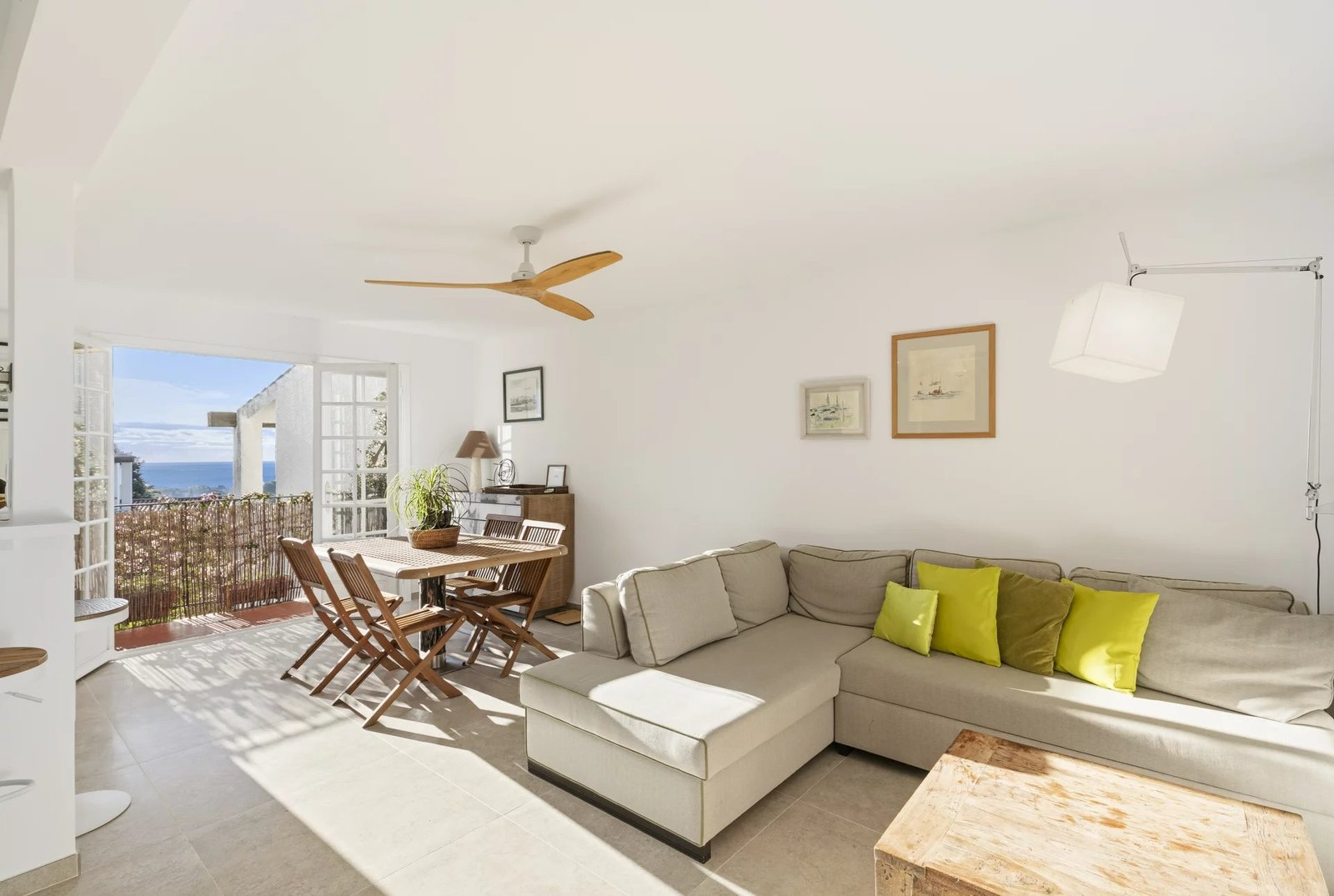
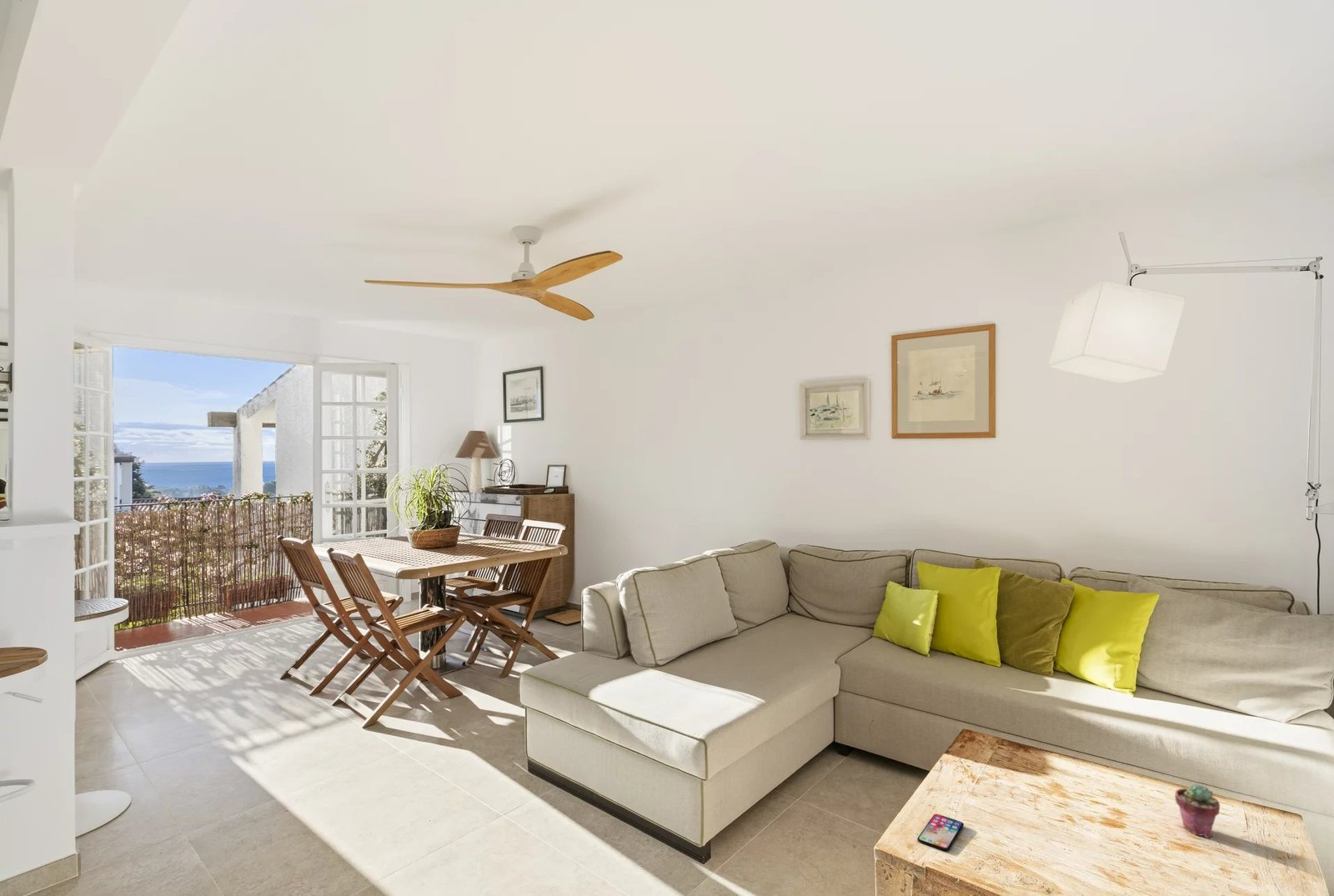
+ smartphone [916,813,965,852]
+ potted succulent [1174,783,1221,838]
